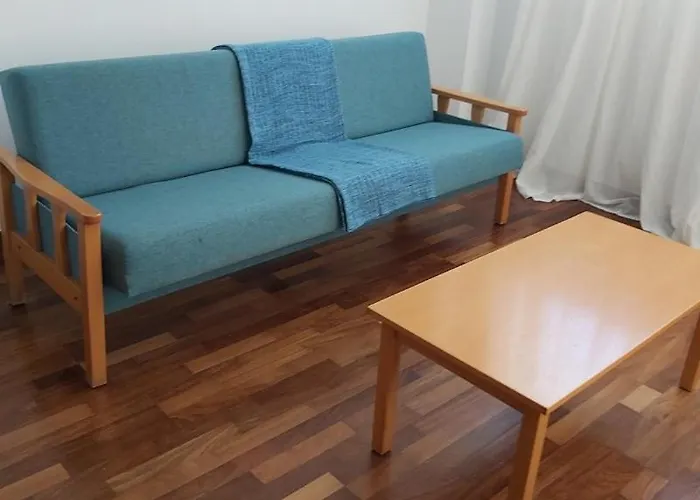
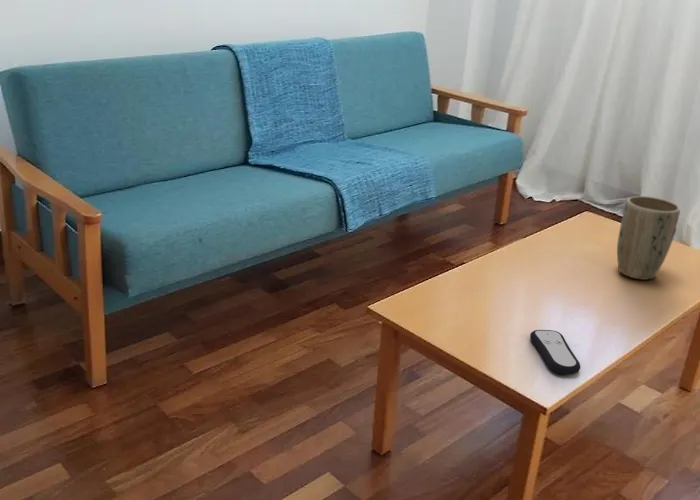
+ remote control [529,329,581,375]
+ plant pot [616,195,681,281]
